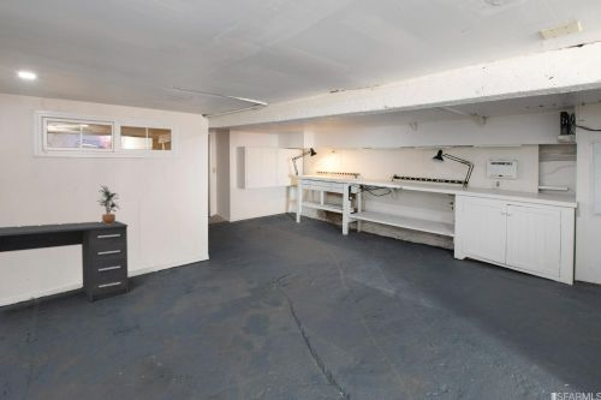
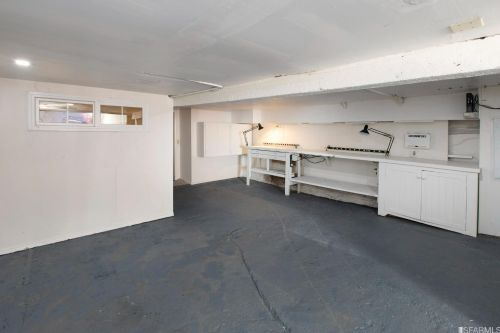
- potted plant [96,185,121,225]
- desk [0,220,130,303]
